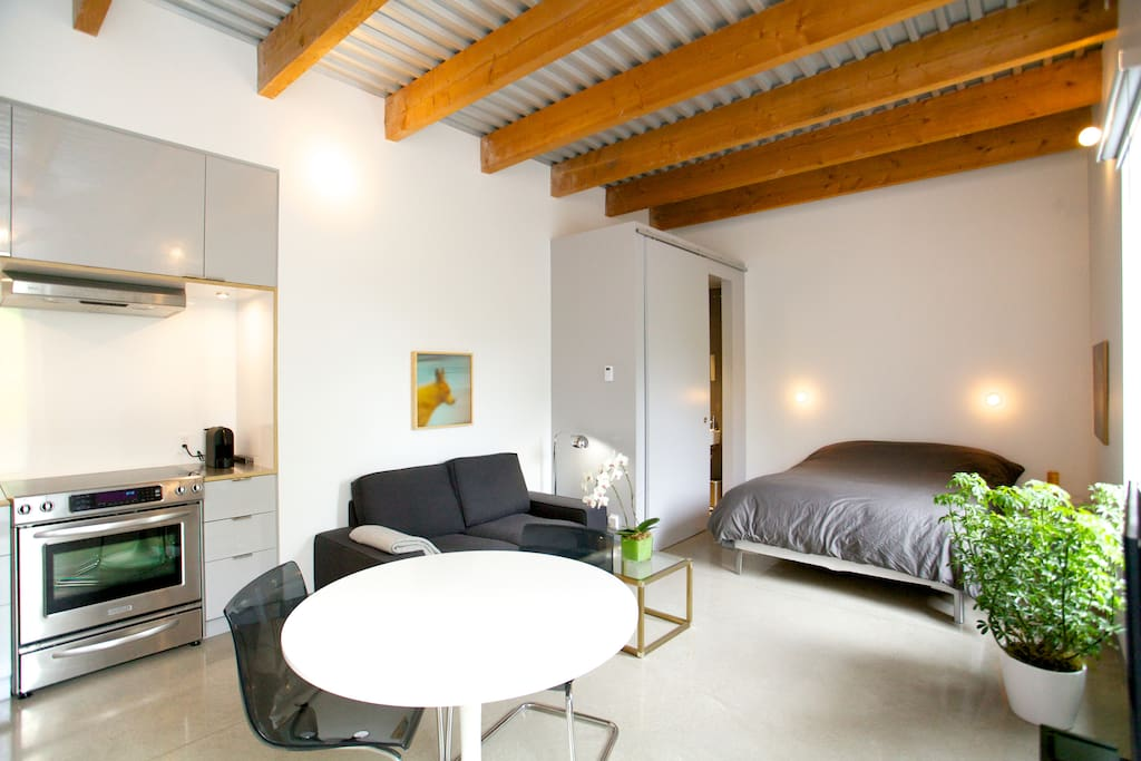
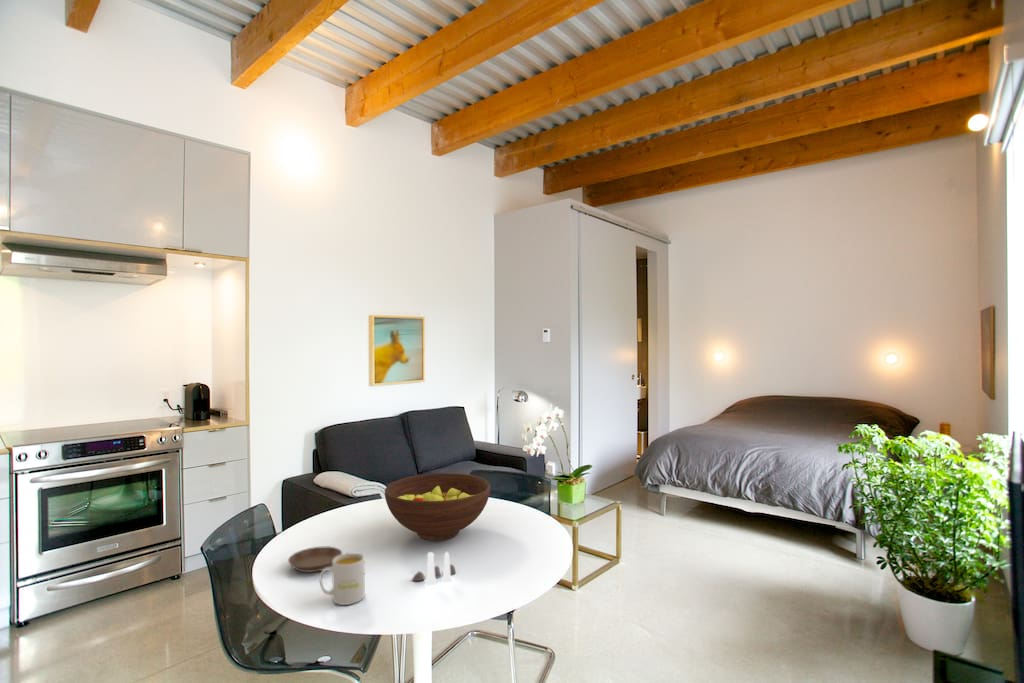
+ fruit bowl [384,472,491,541]
+ mug [319,552,366,606]
+ salt and pepper shaker set [411,551,456,587]
+ saucer [287,545,343,573]
